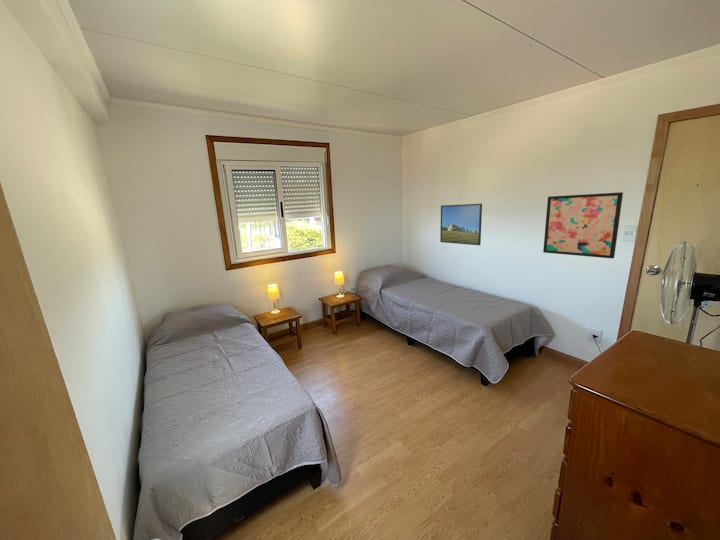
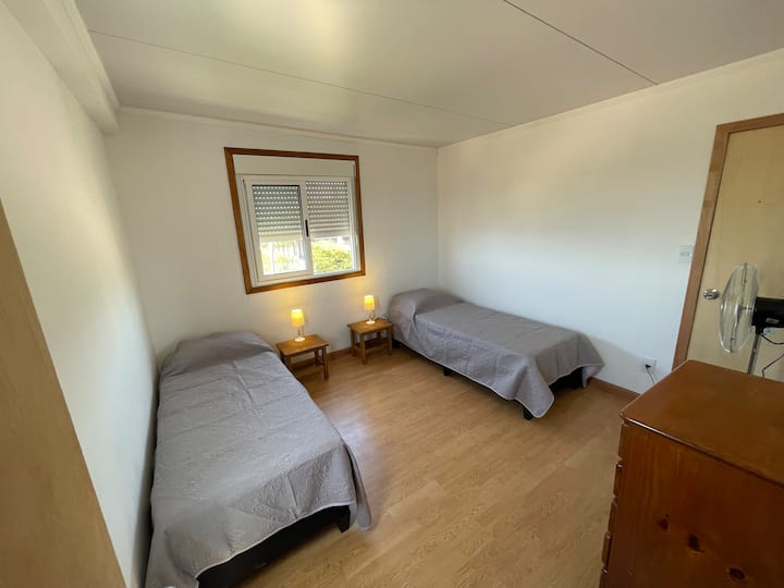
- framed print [439,203,483,246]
- wall art [542,191,624,259]
